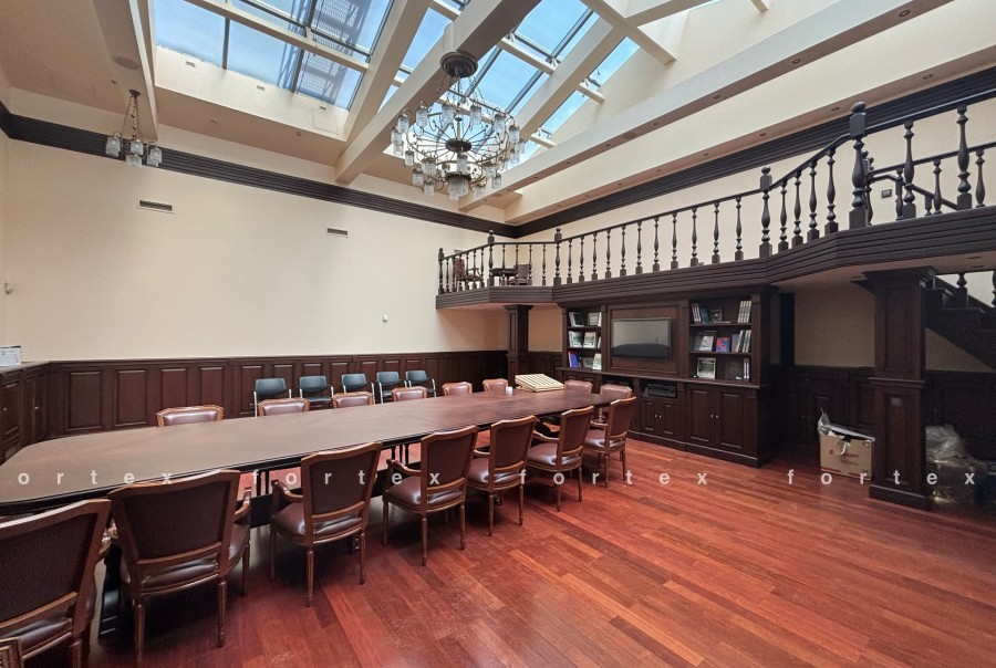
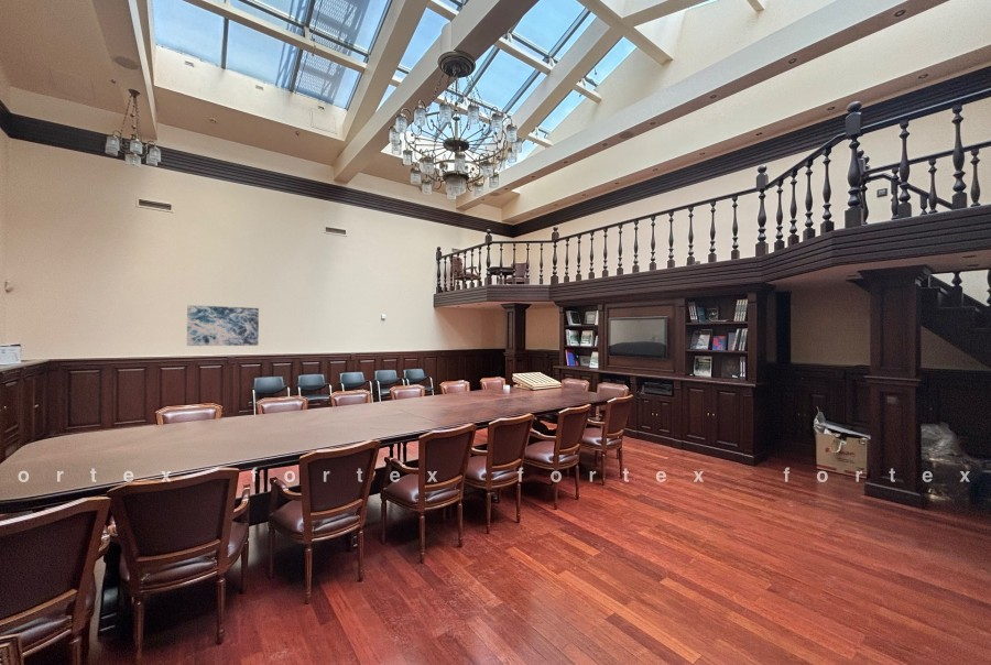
+ wall art [186,304,260,347]
